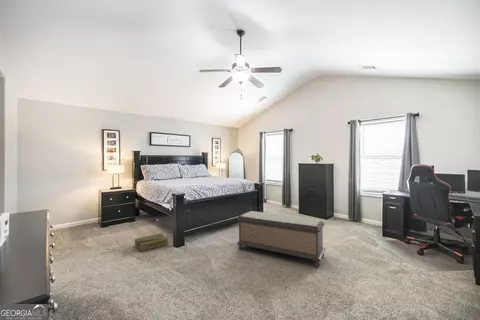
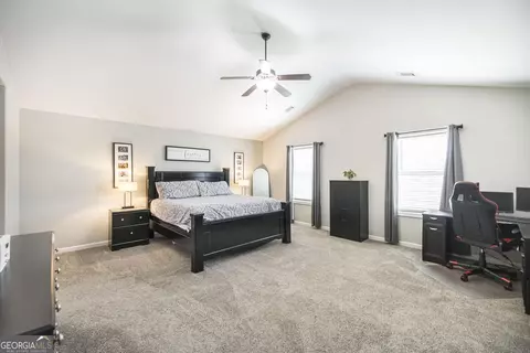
- bench [236,210,326,268]
- cardboard box [134,232,169,253]
